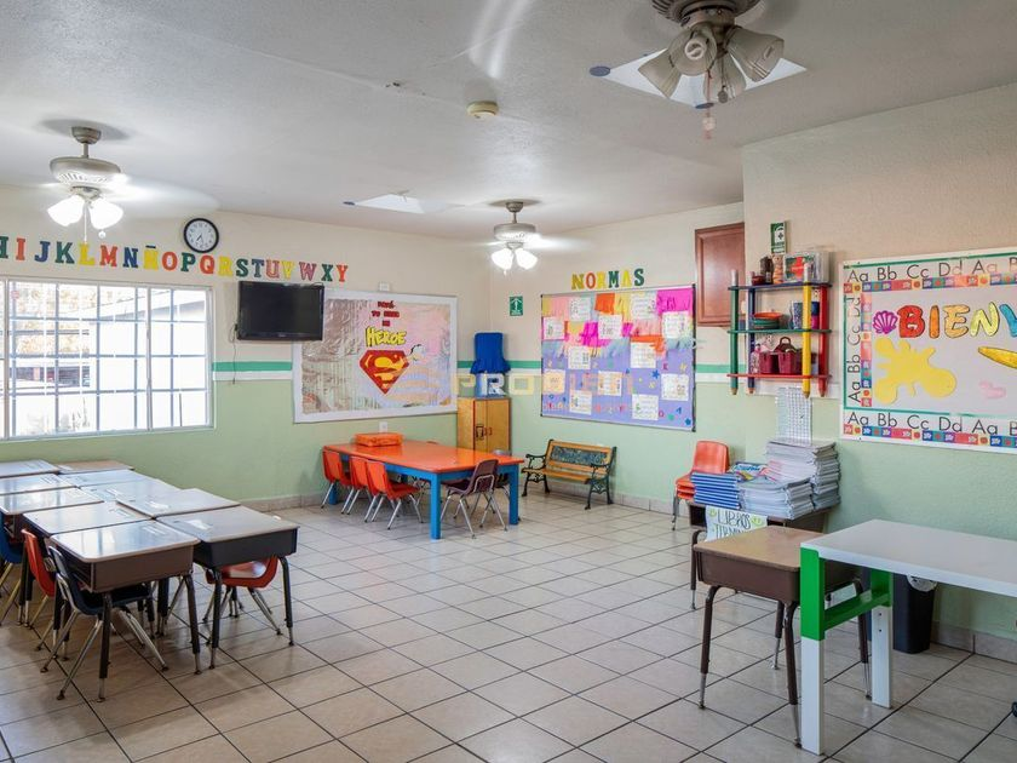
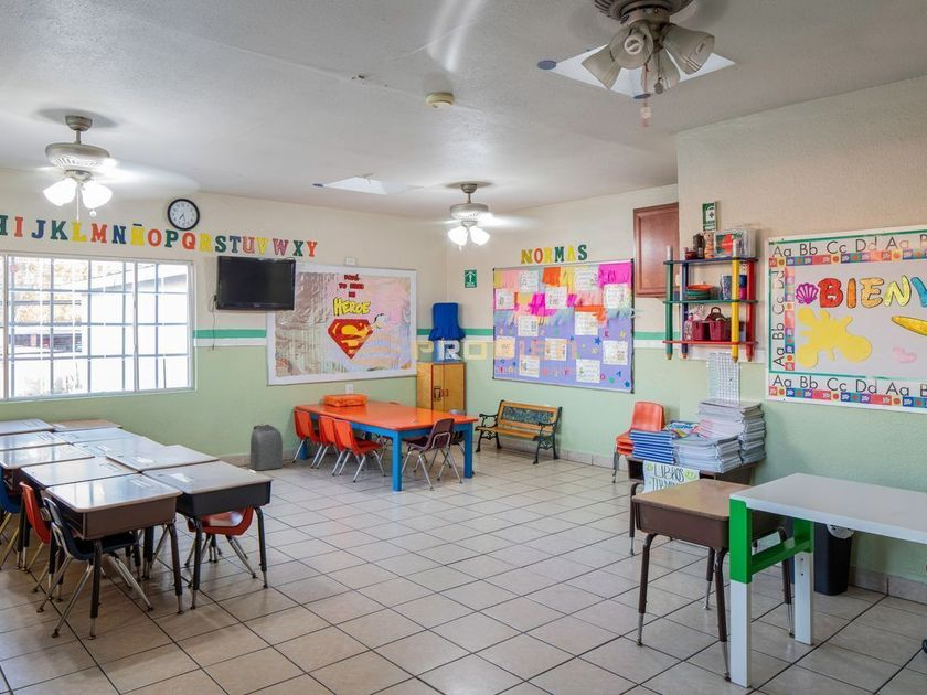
+ backpack [248,423,284,471]
